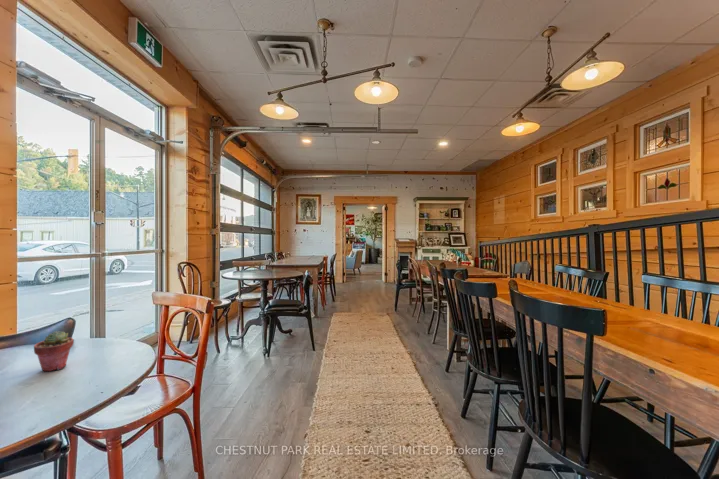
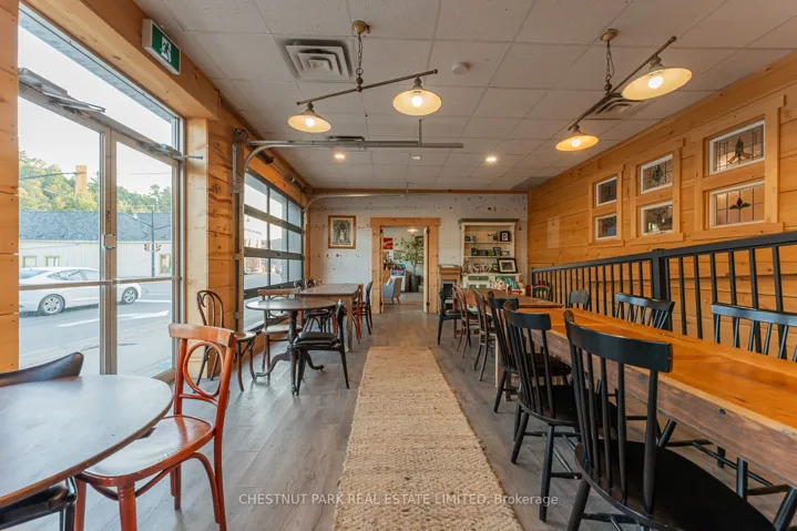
- potted succulent [33,330,75,372]
